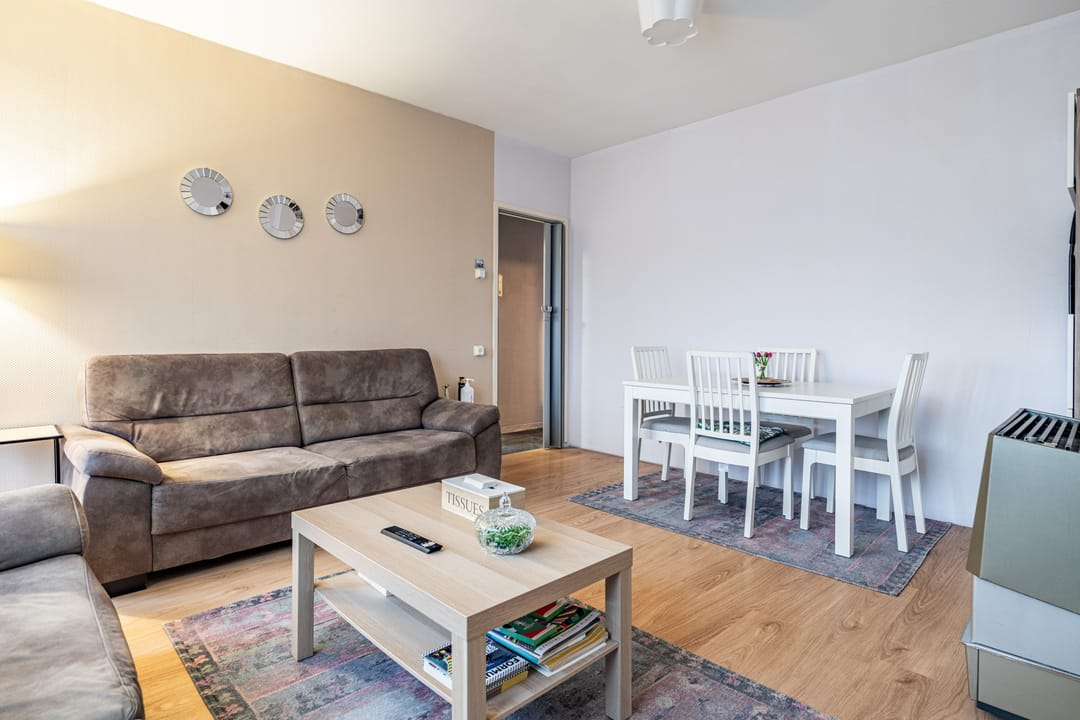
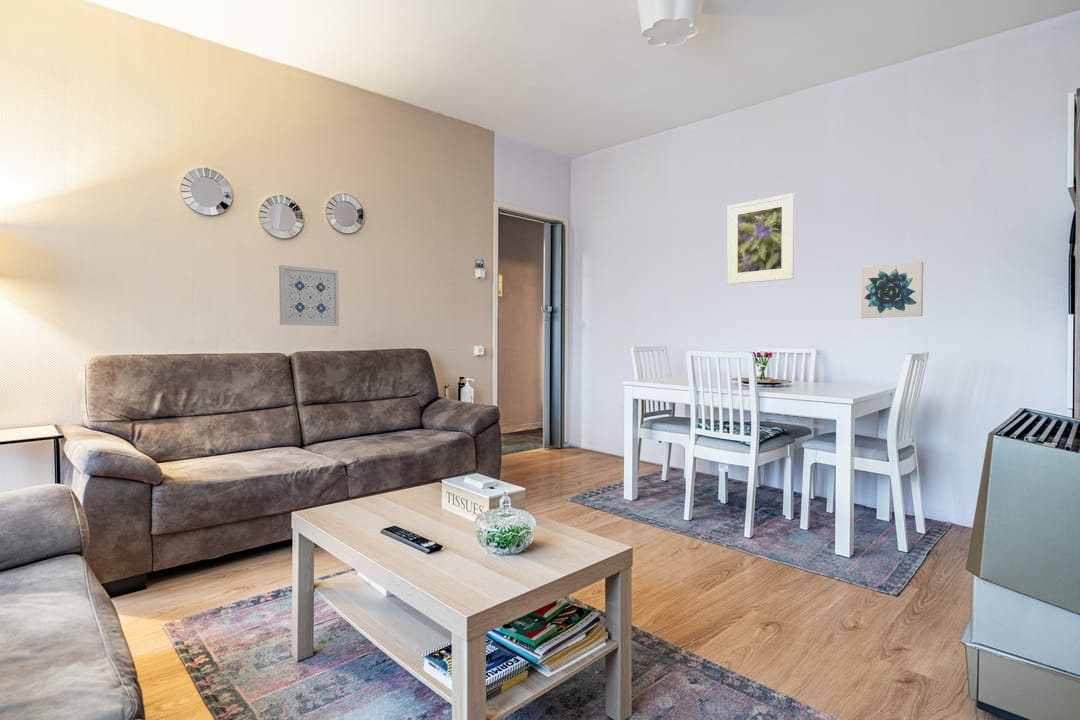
+ wall art [278,264,340,327]
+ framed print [726,192,795,285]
+ wall art [860,261,924,319]
